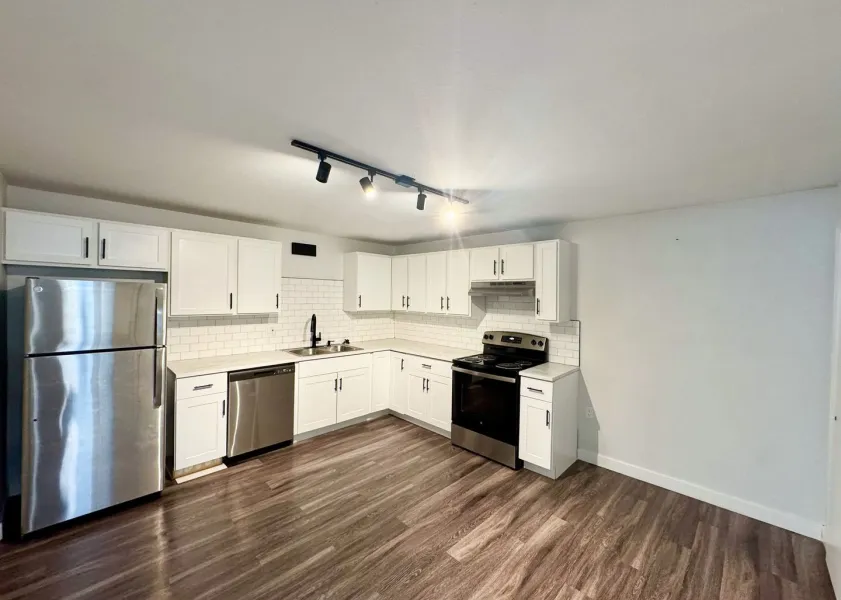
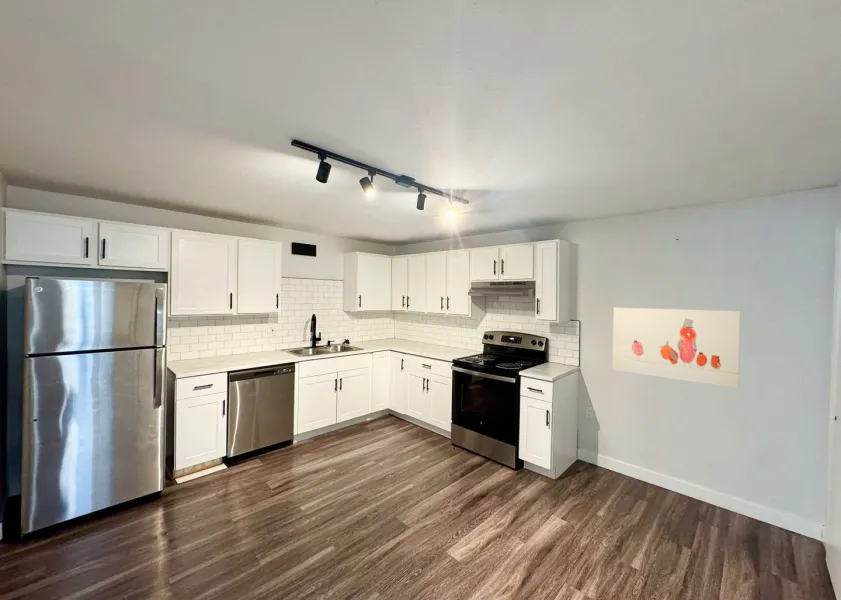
+ wall art [611,306,741,389]
